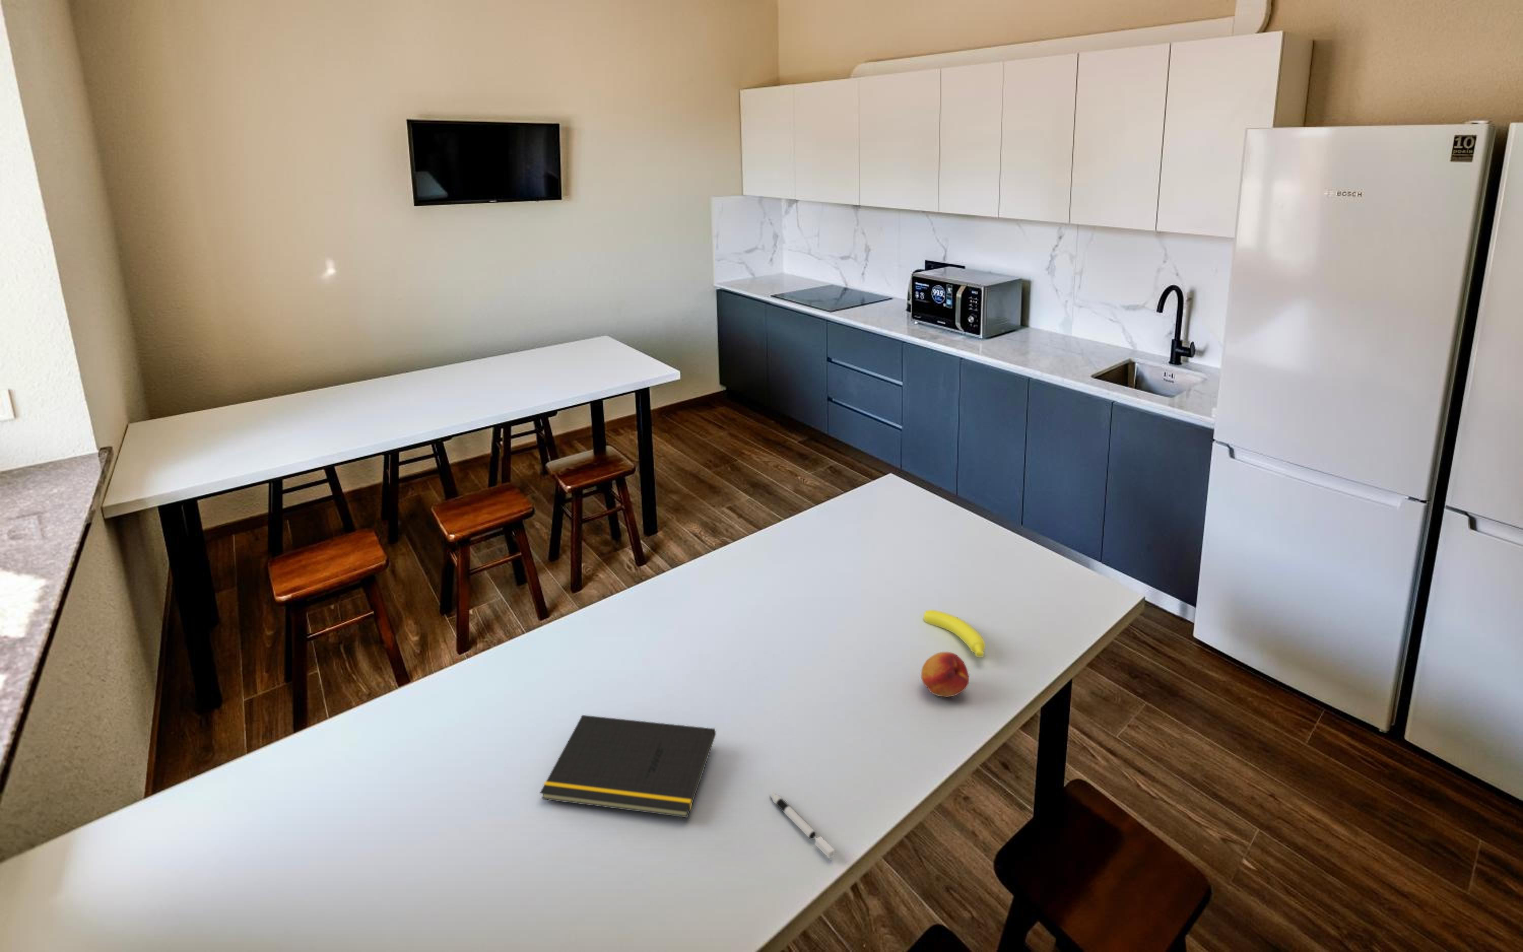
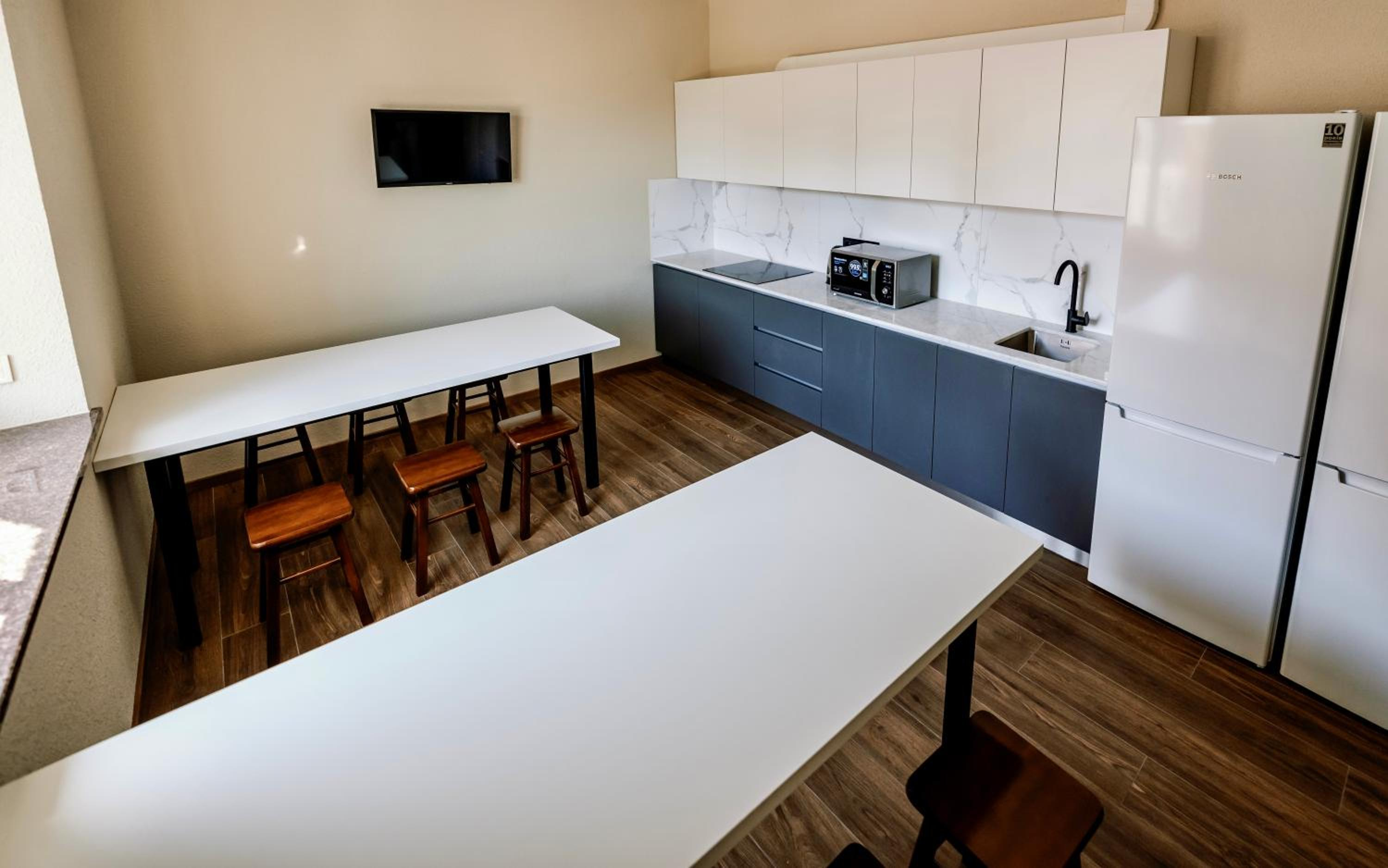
- fruit [921,651,970,698]
- notepad [540,714,717,818]
- pen [769,792,835,859]
- banana [923,610,985,658]
